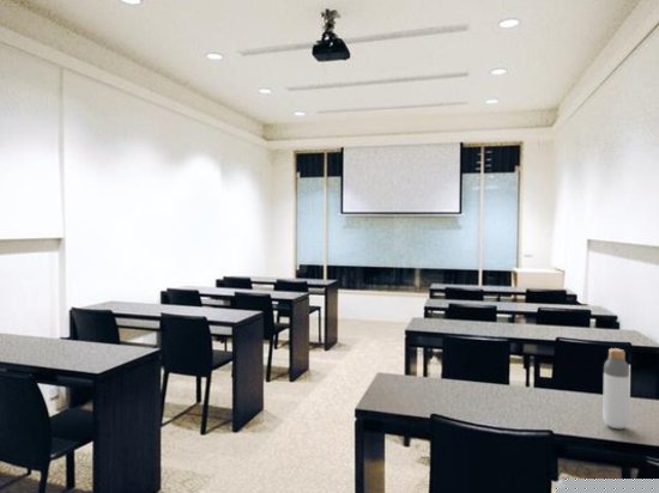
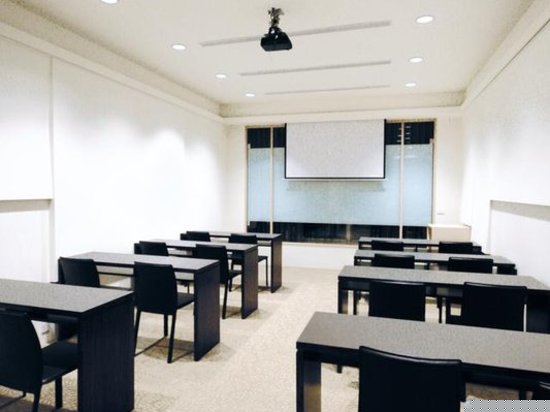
- bottle [601,347,630,430]
